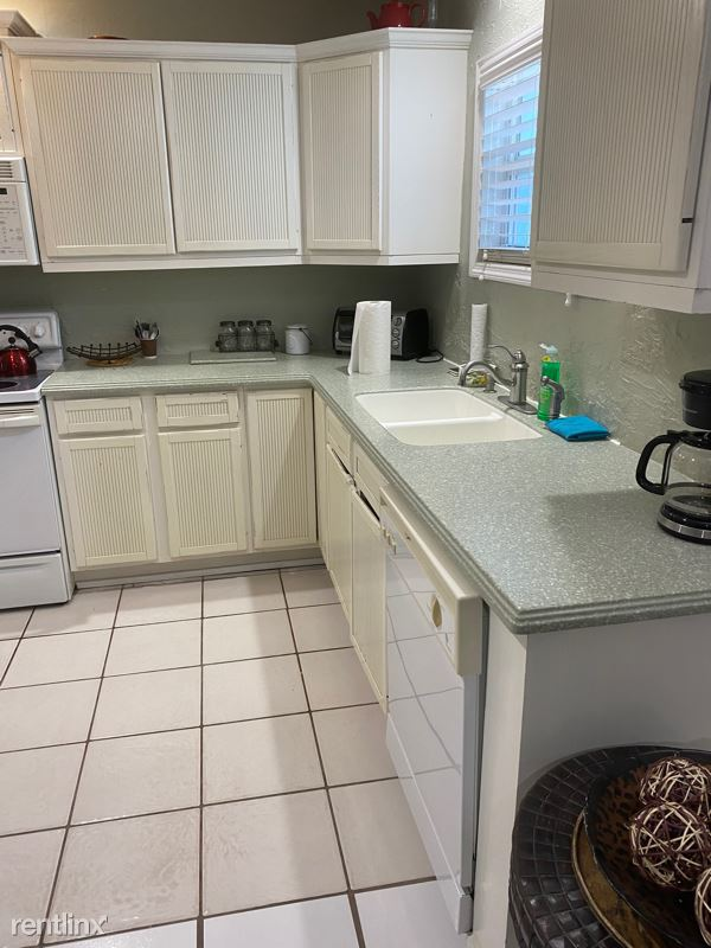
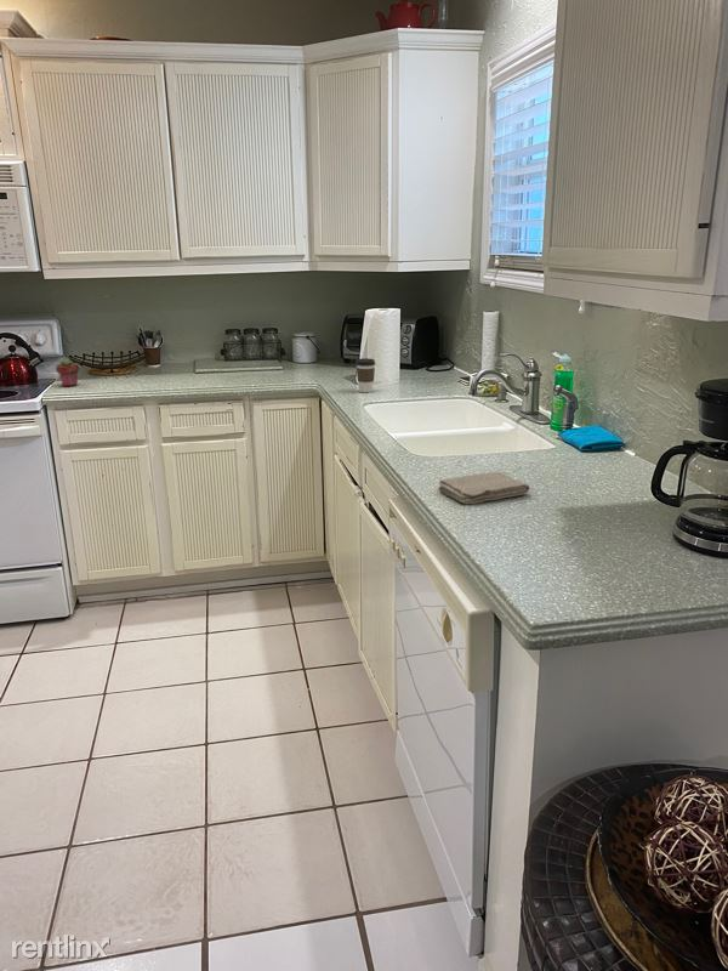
+ washcloth [438,471,531,505]
+ coffee cup [354,357,376,393]
+ potted succulent [55,356,80,387]
